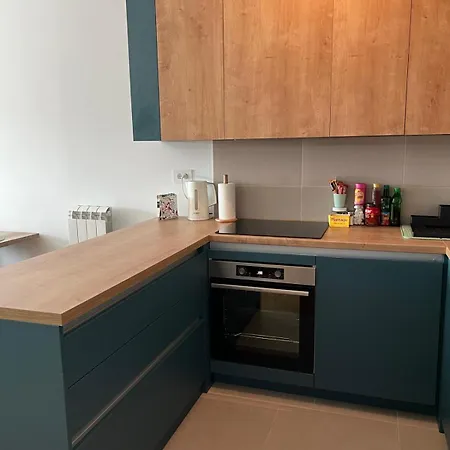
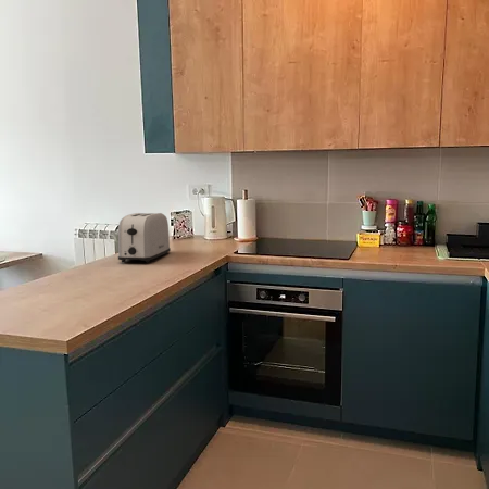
+ toaster [117,212,172,264]
